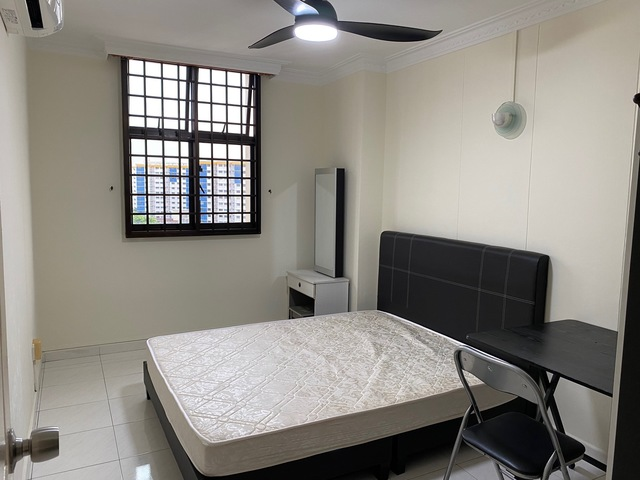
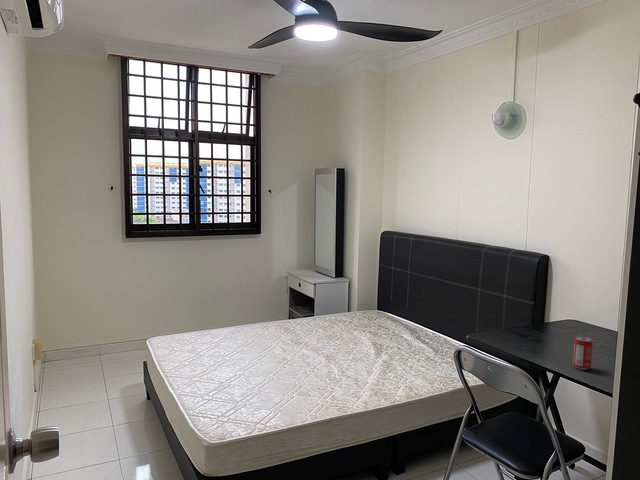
+ beverage can [572,336,594,371]
